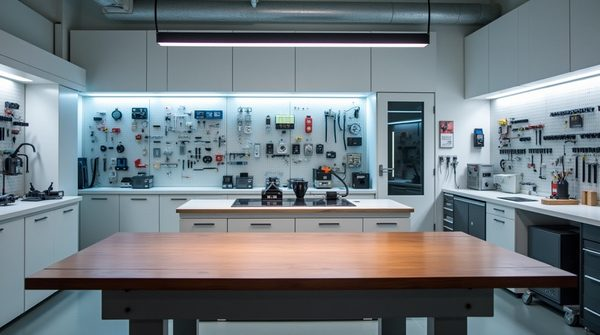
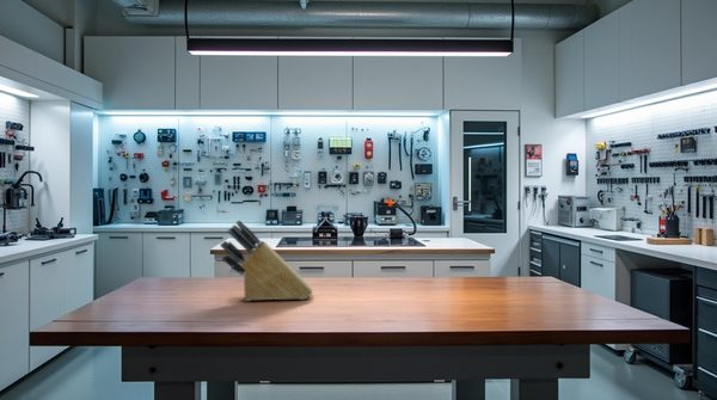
+ knife block [219,220,313,302]
